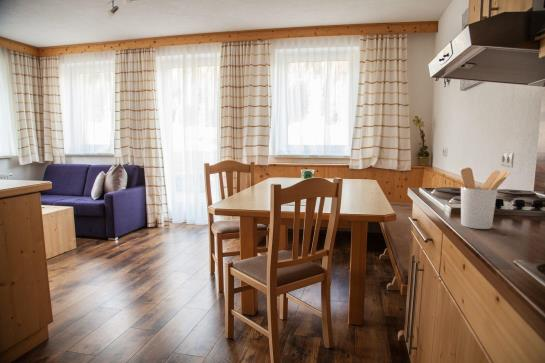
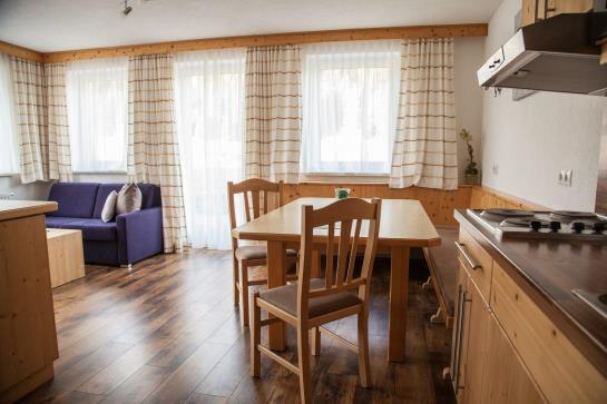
- utensil holder [460,166,511,230]
